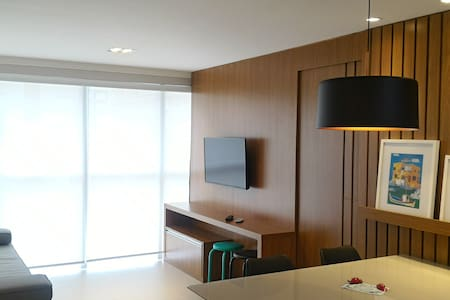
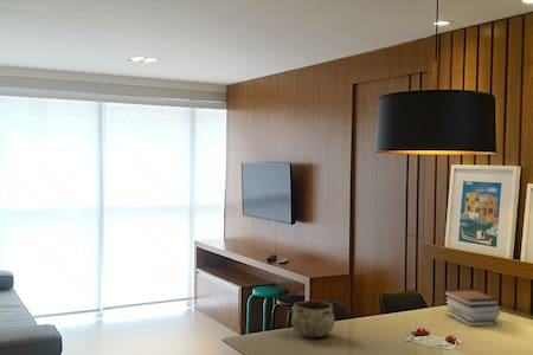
+ decorative bowl [290,299,335,338]
+ book stack [443,288,501,328]
